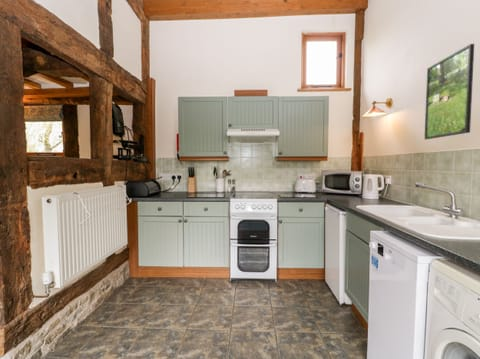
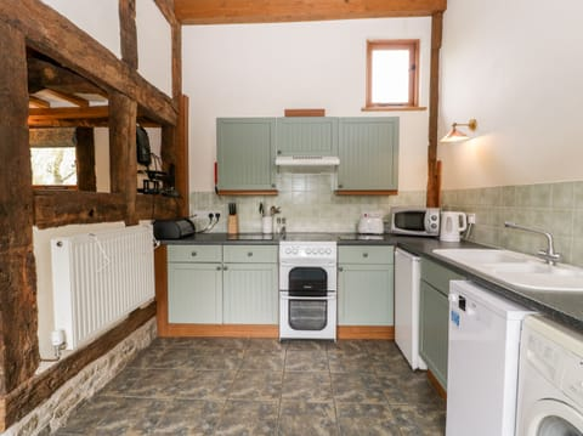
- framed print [423,43,475,140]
